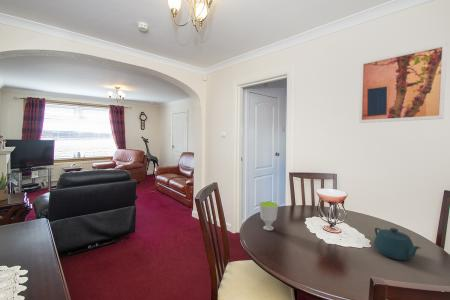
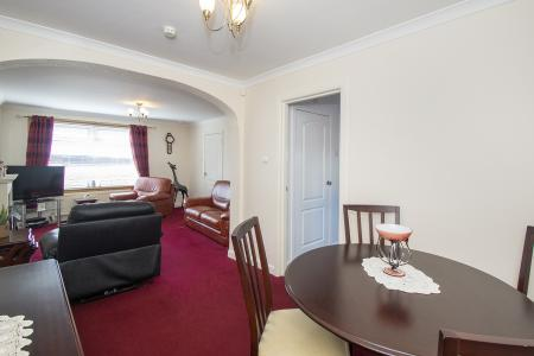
- cup [258,201,279,231]
- teapot [373,227,421,261]
- wall art [358,42,448,124]
